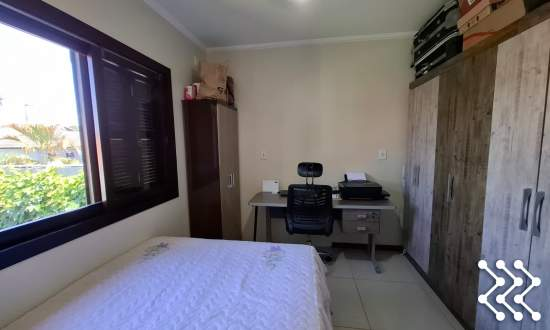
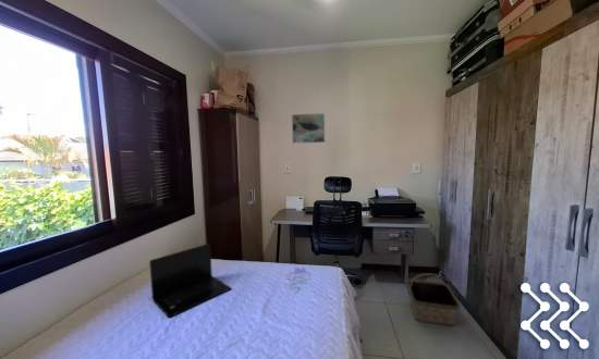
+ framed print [291,112,326,145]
+ laptop [148,243,232,319]
+ basket [406,272,462,327]
